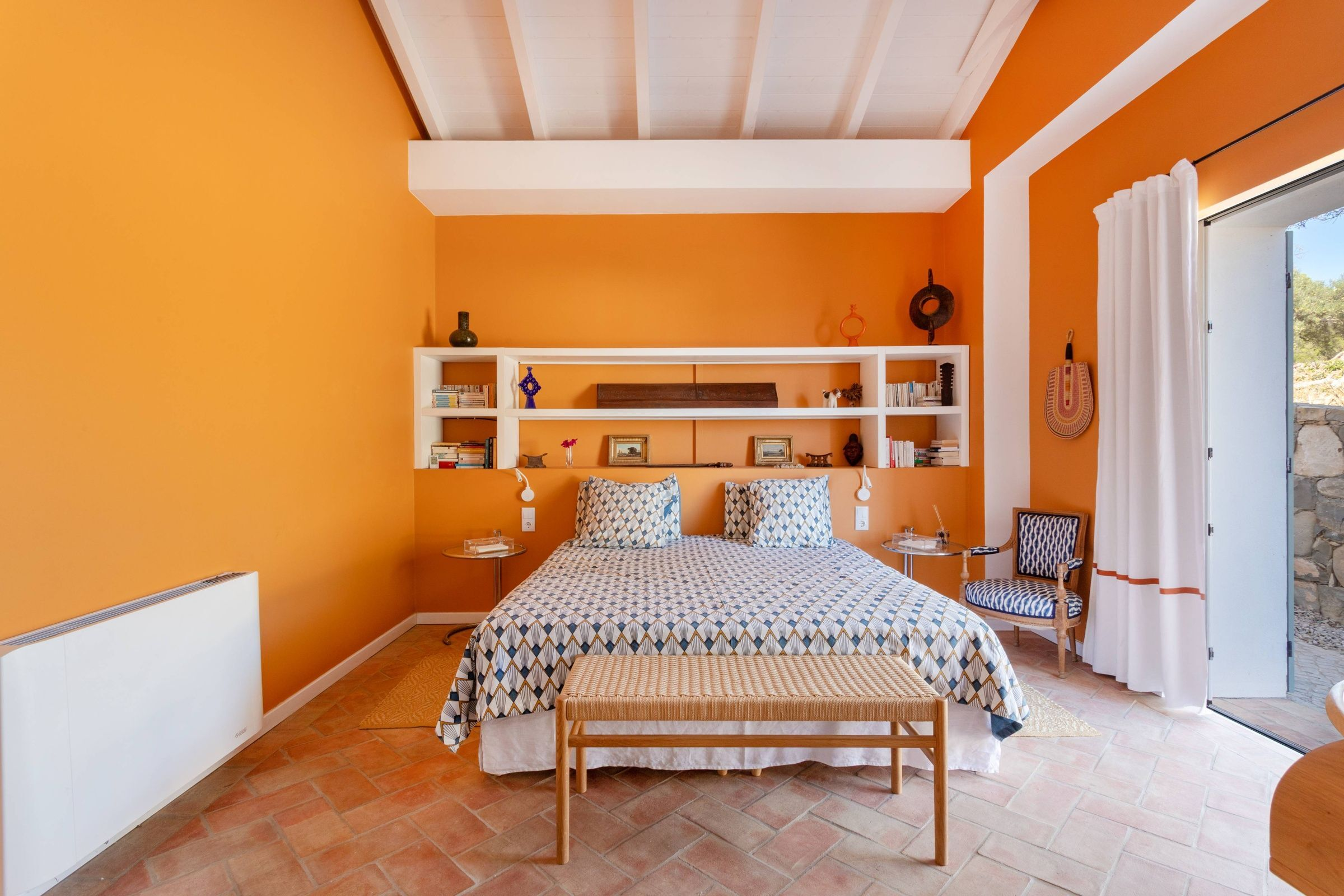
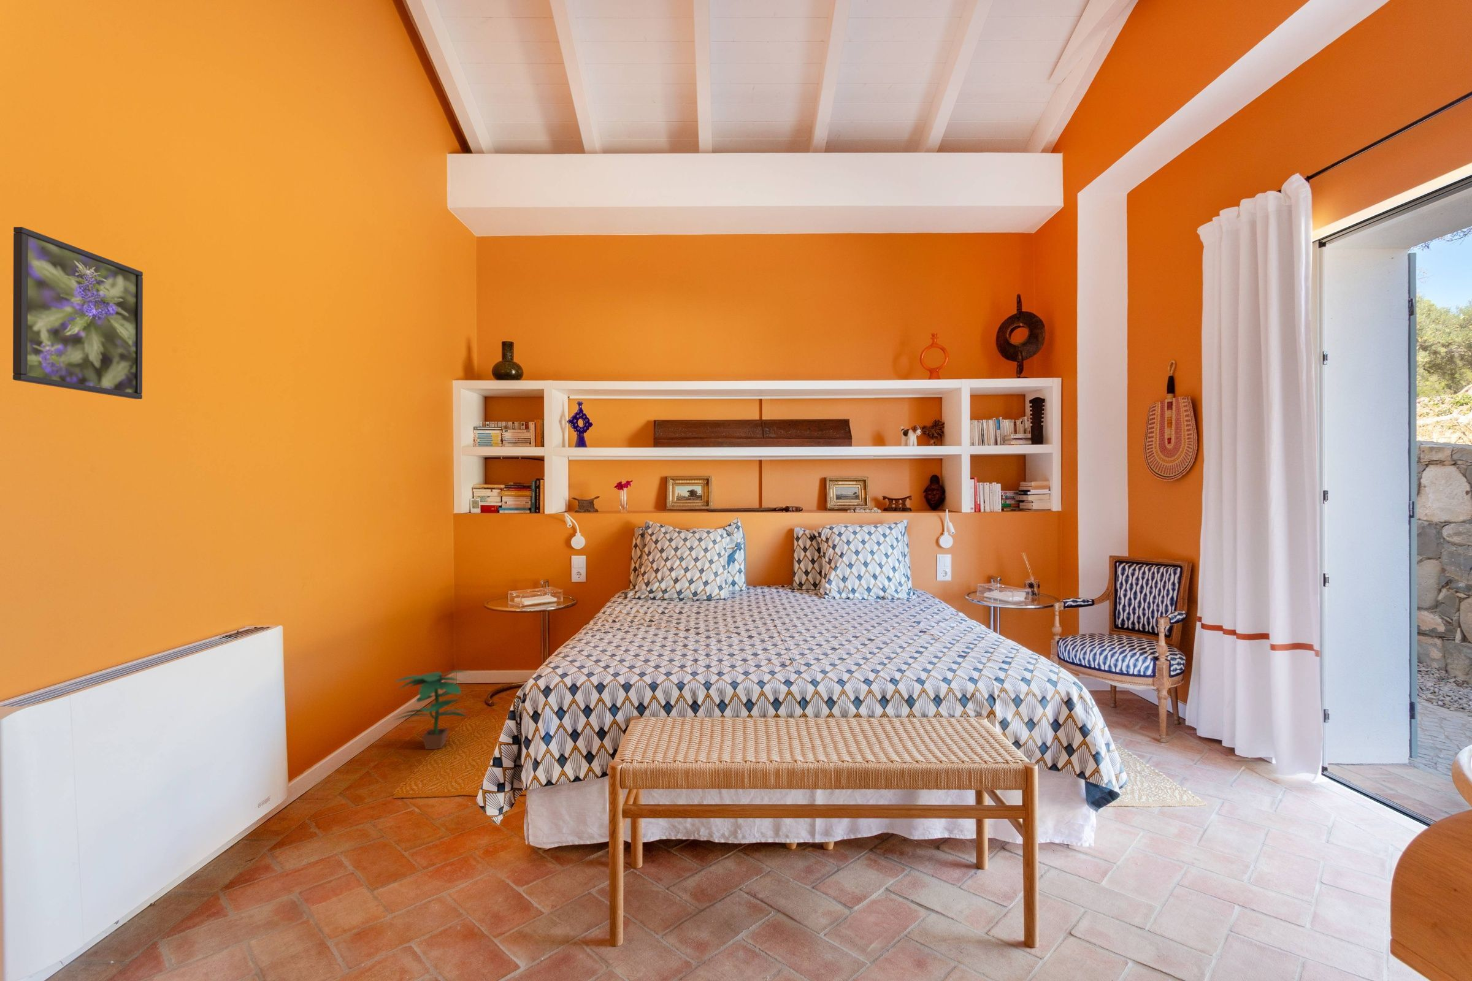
+ potted plant [391,670,469,750]
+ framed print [12,227,143,400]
